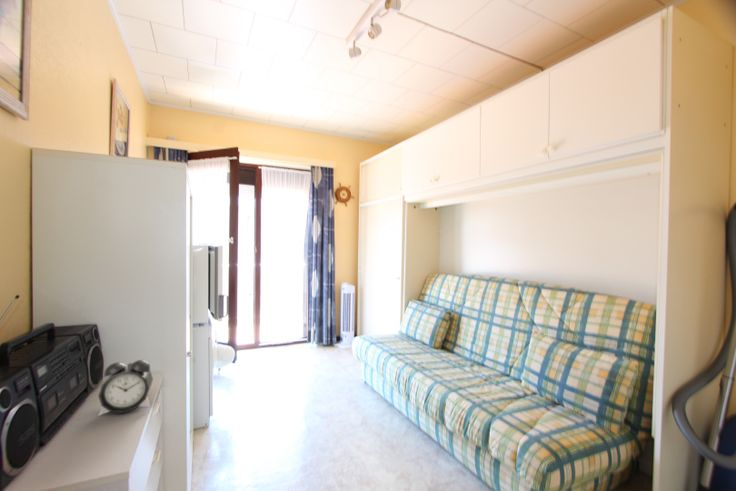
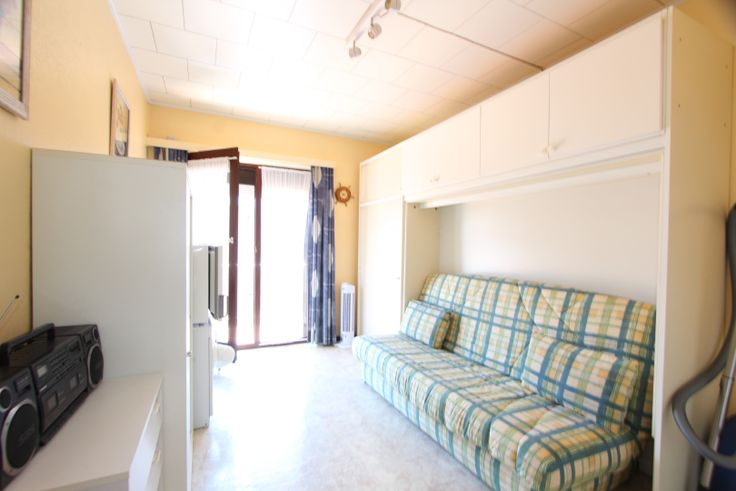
- alarm clock [97,359,154,417]
